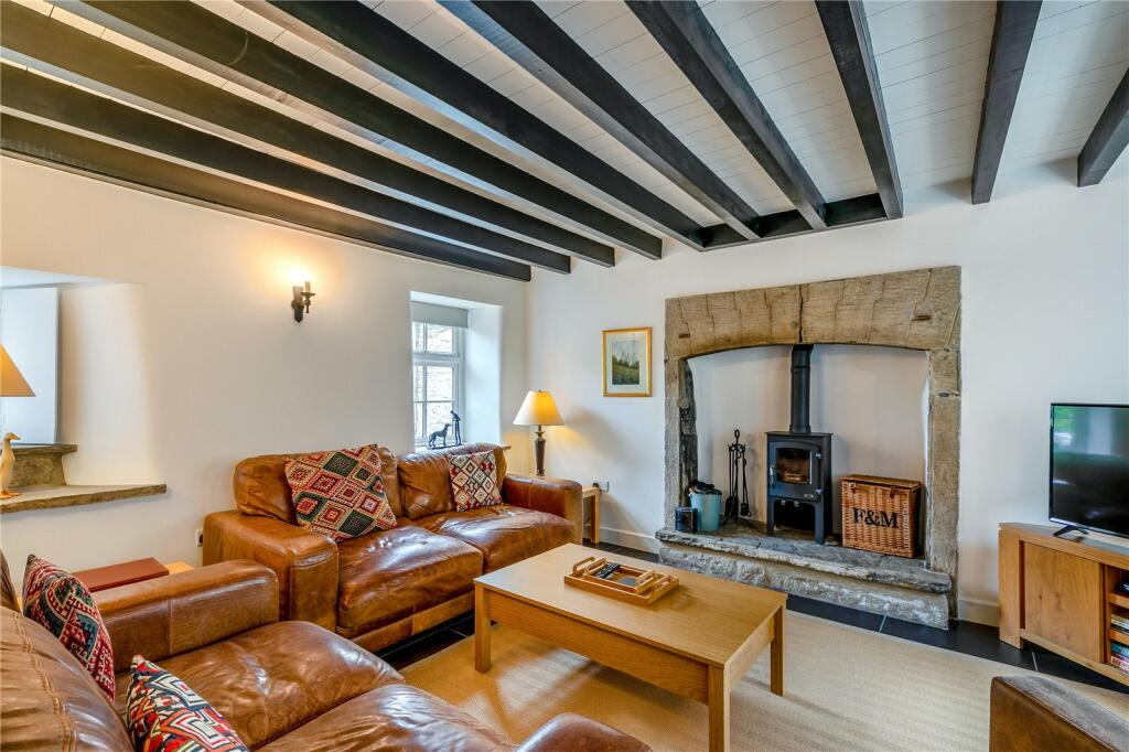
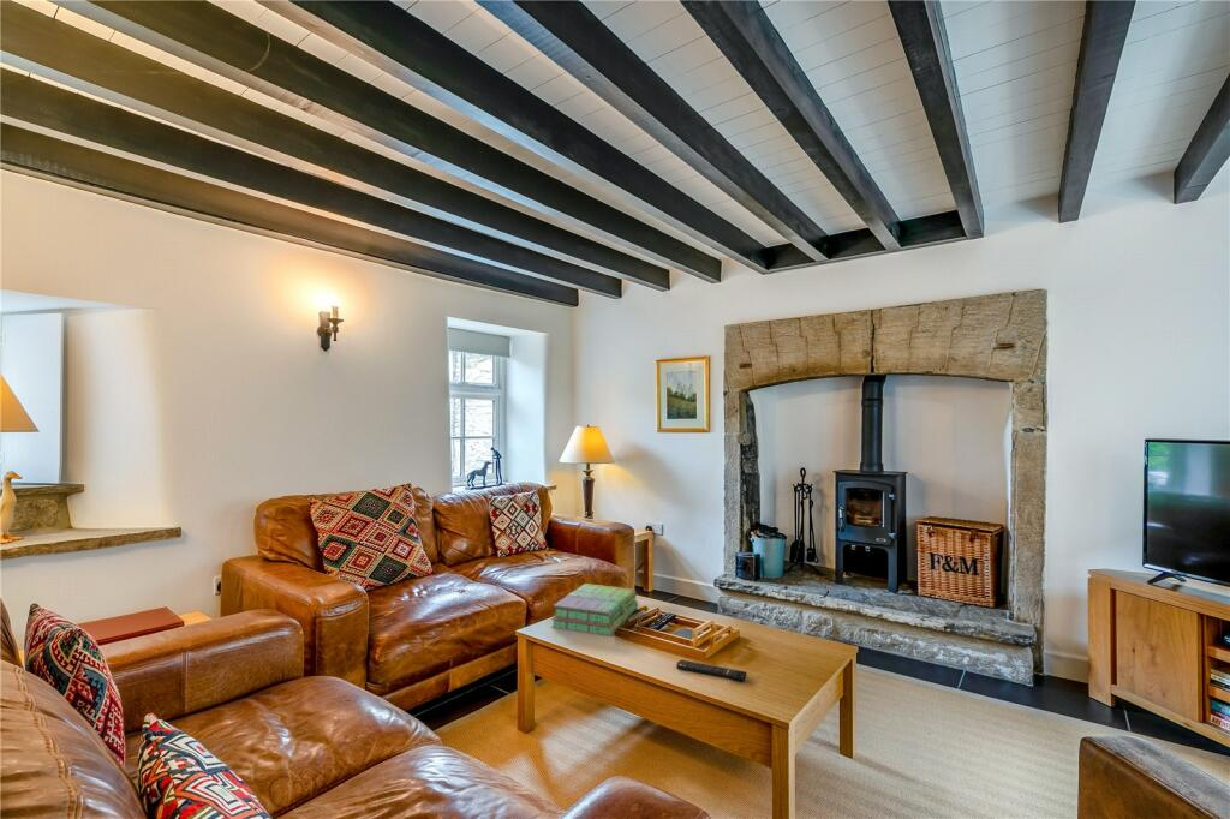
+ stack of books [550,582,639,638]
+ remote control [676,659,747,682]
